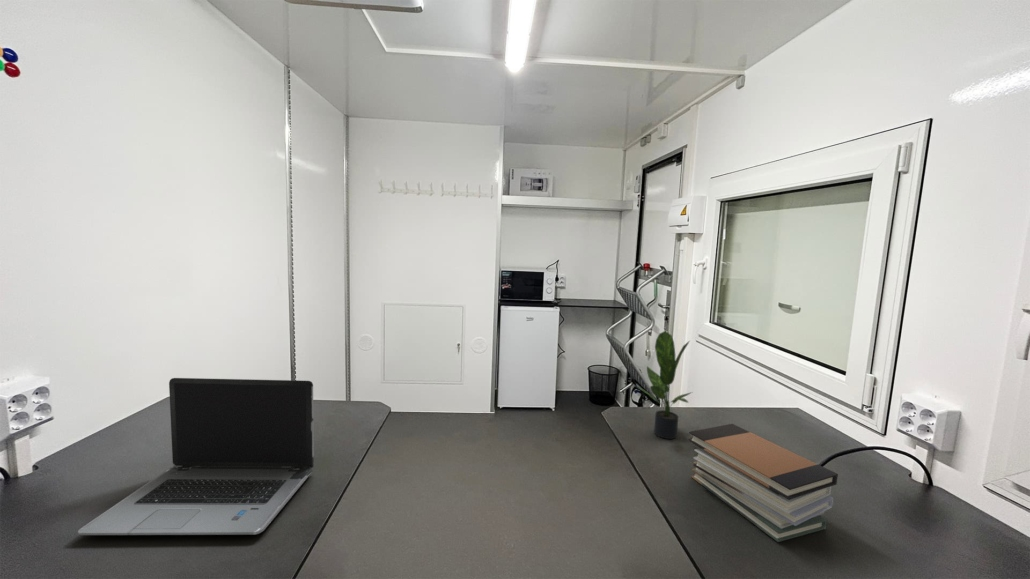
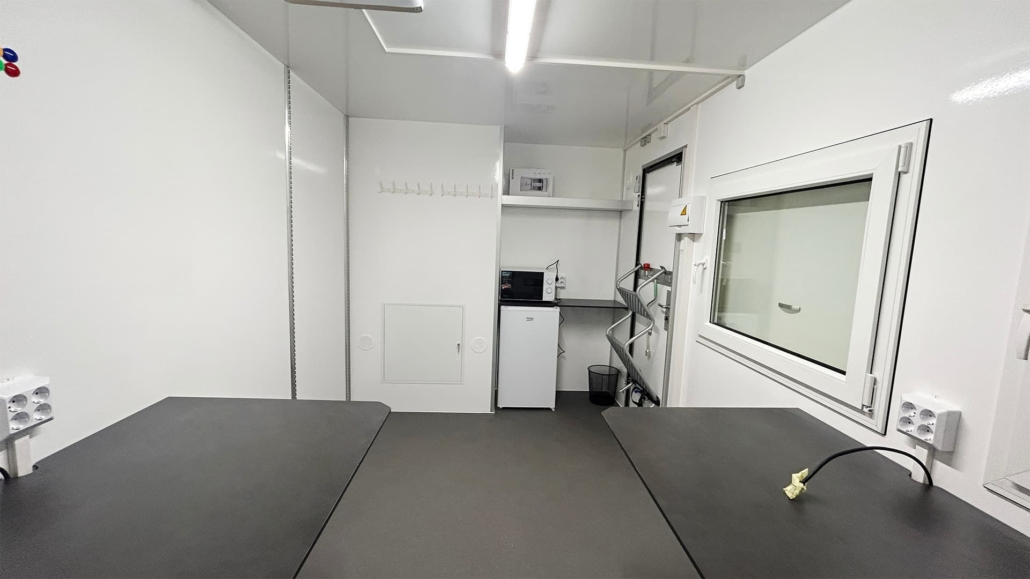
- potted plant [636,329,693,440]
- laptop computer [77,377,315,536]
- book stack [687,423,839,543]
